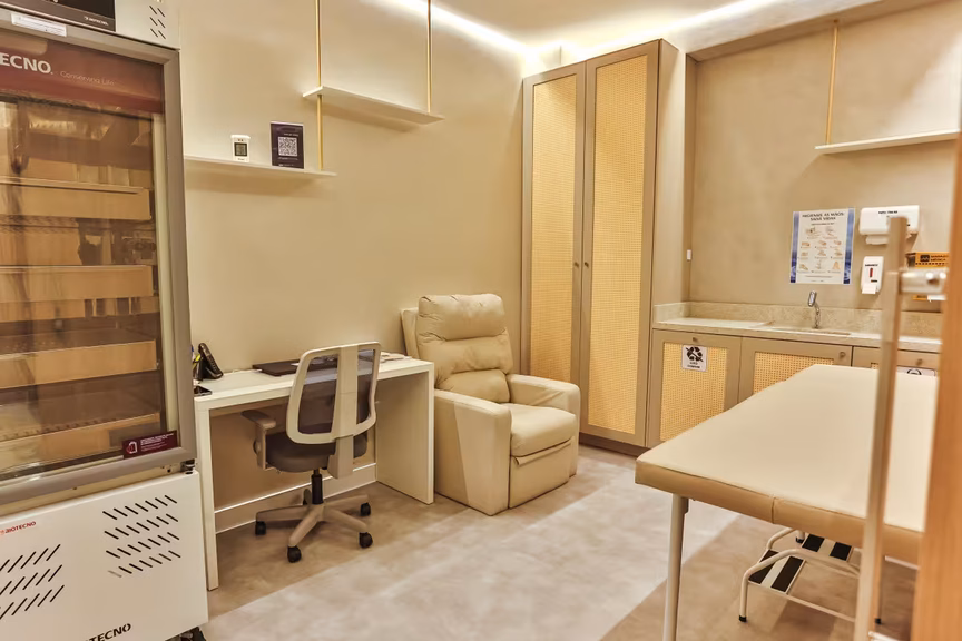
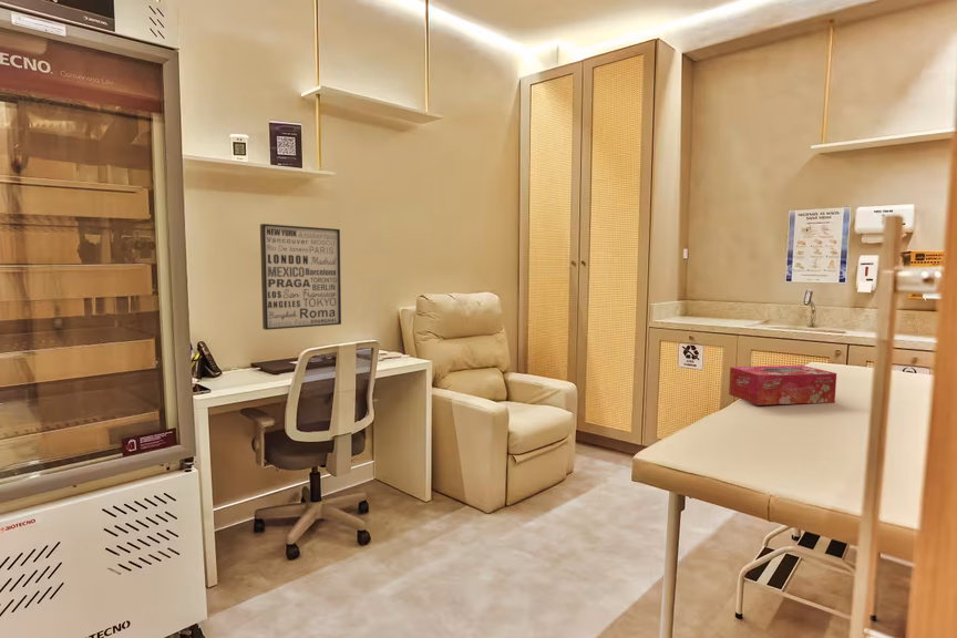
+ wall art [259,223,342,331]
+ tissue box [728,364,837,407]
